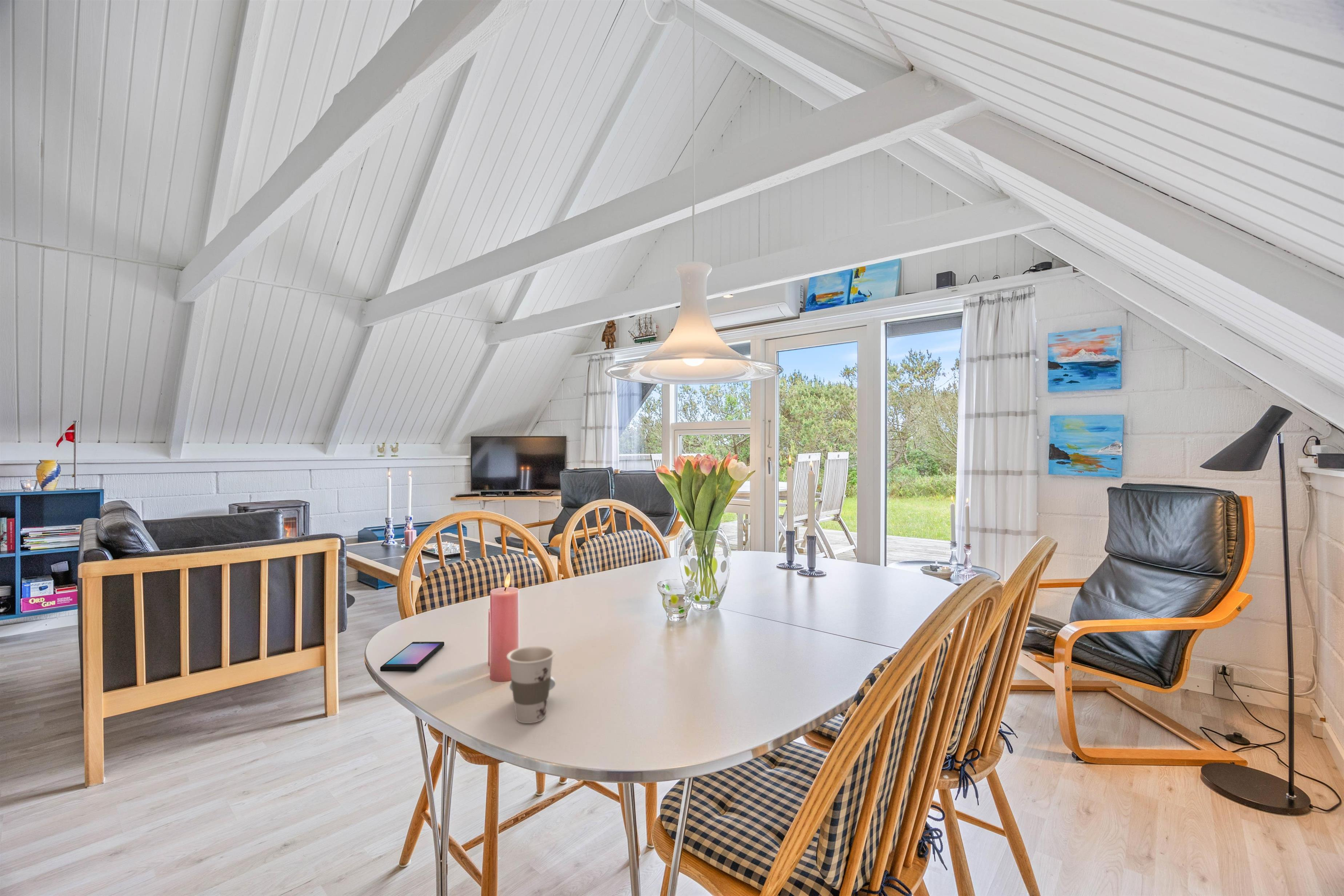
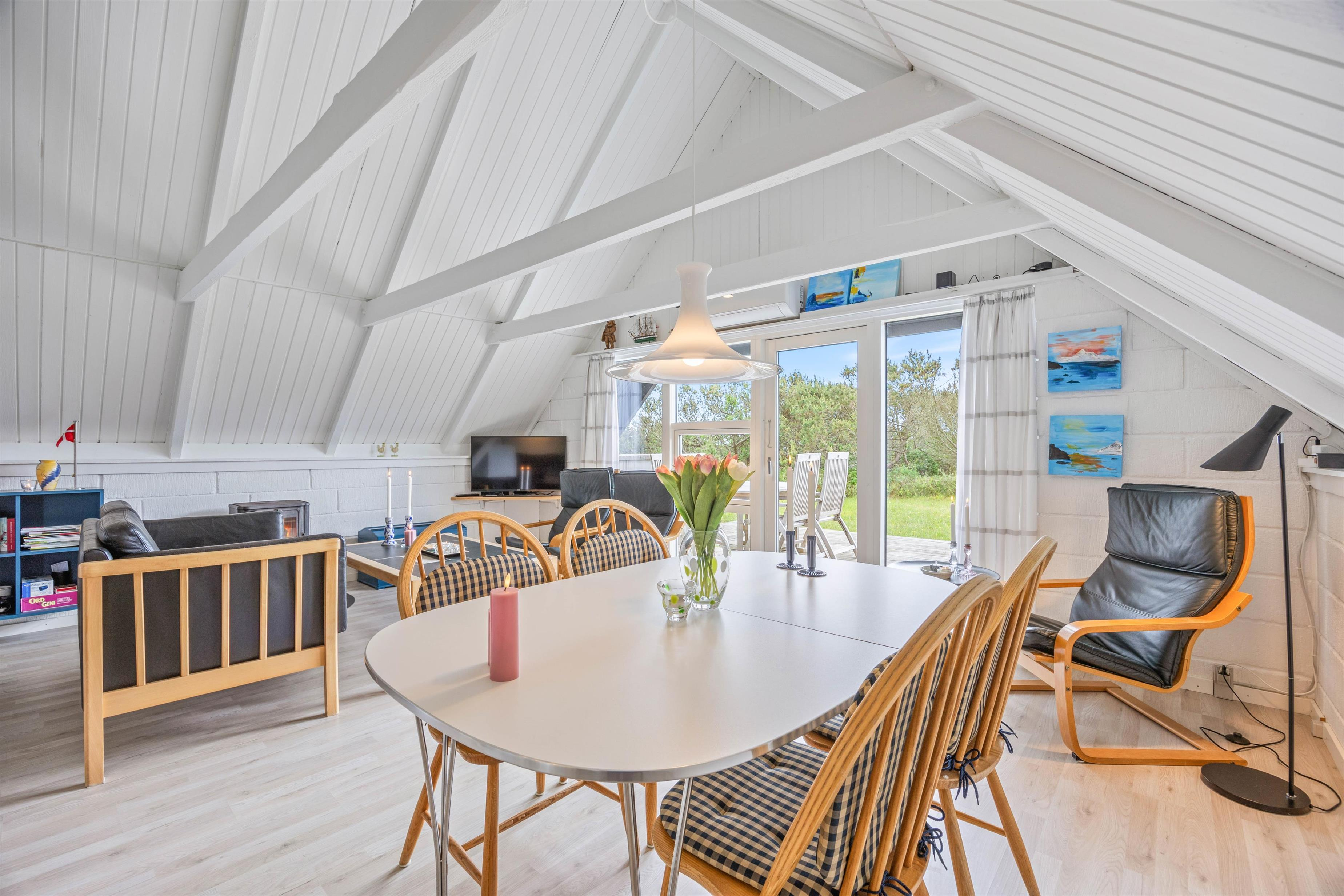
- smartphone [380,641,445,672]
- cup [506,645,556,724]
